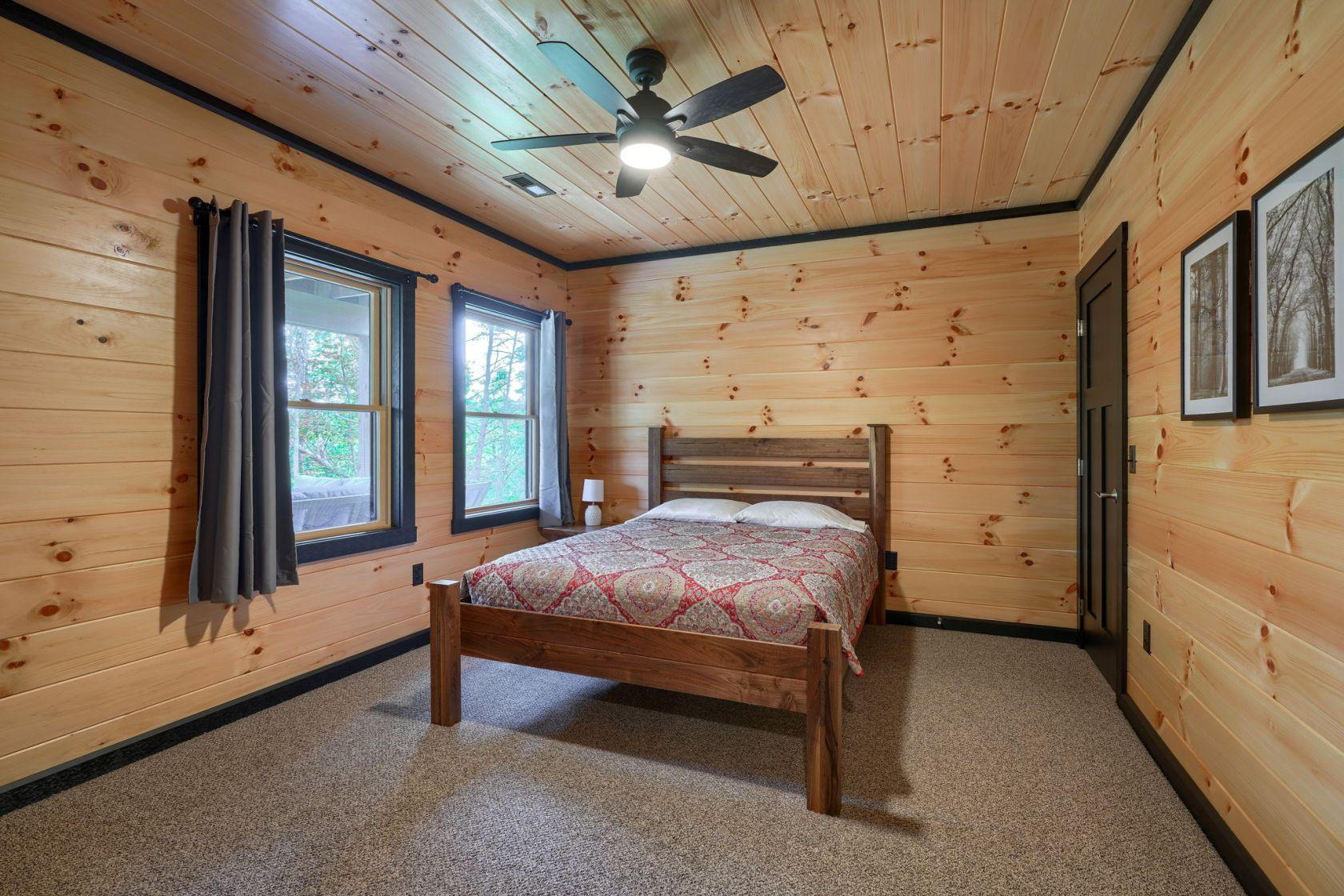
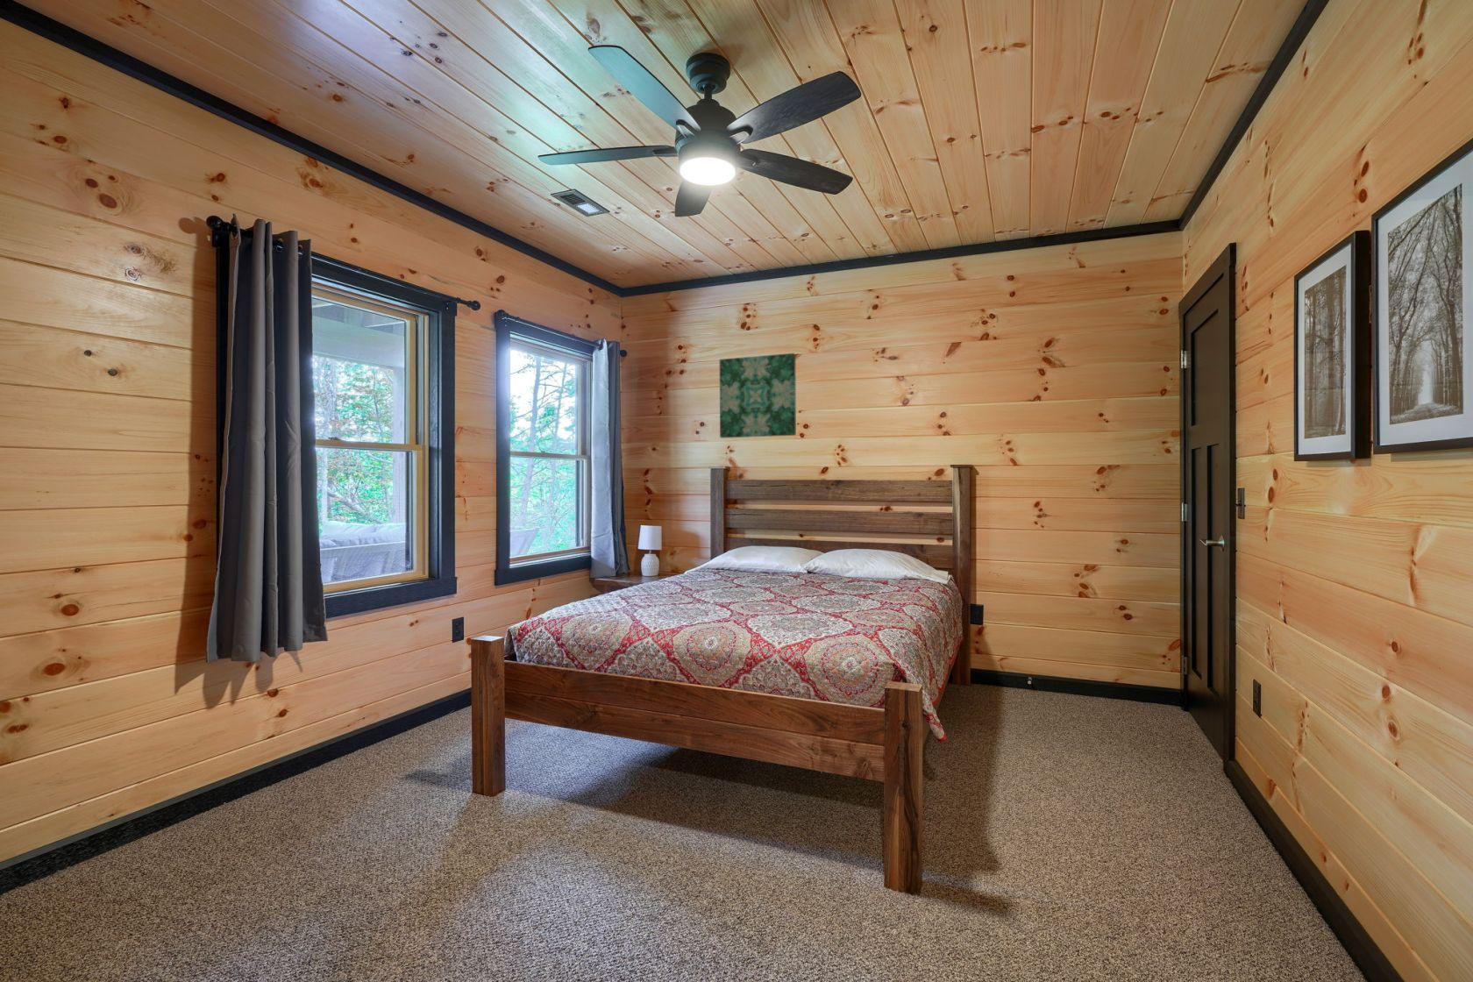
+ wall art [719,353,797,439]
